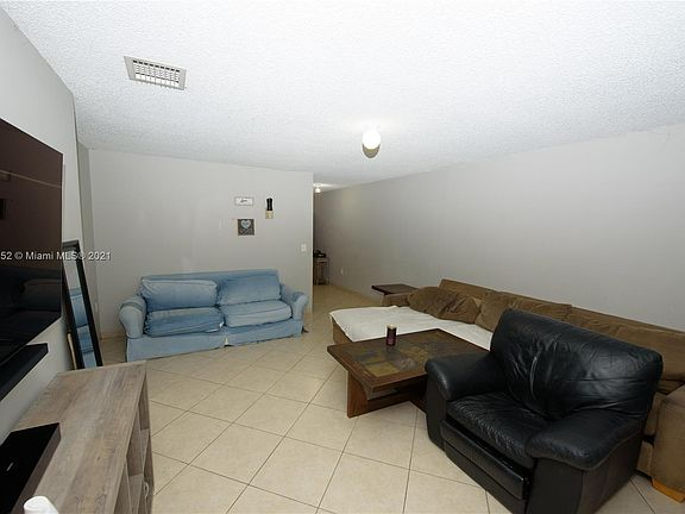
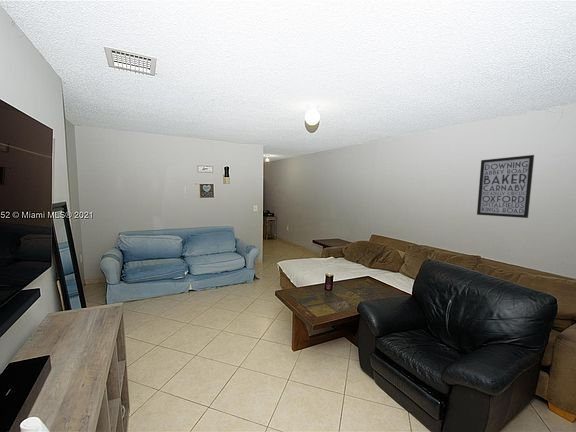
+ wall art [476,154,535,219]
